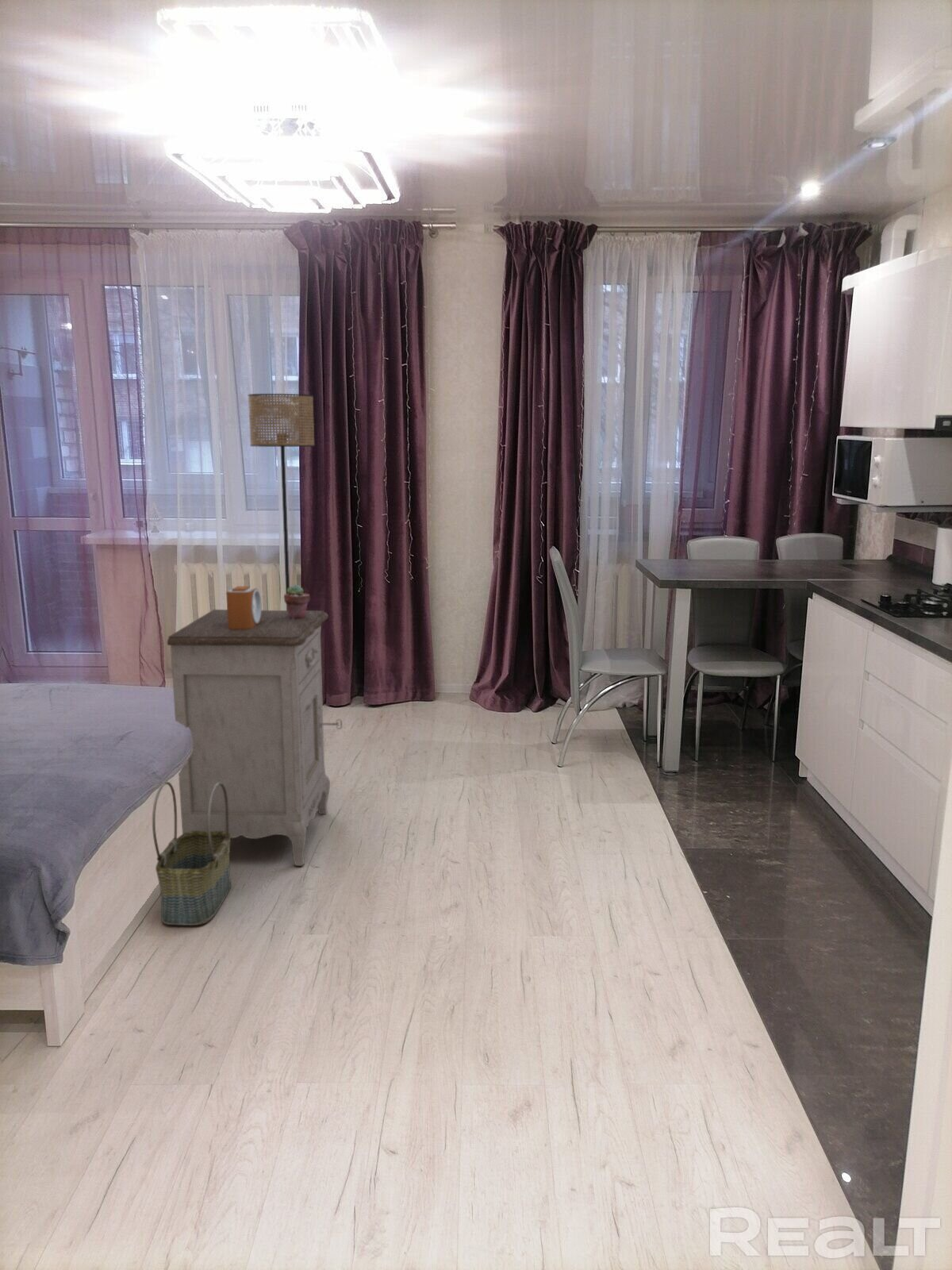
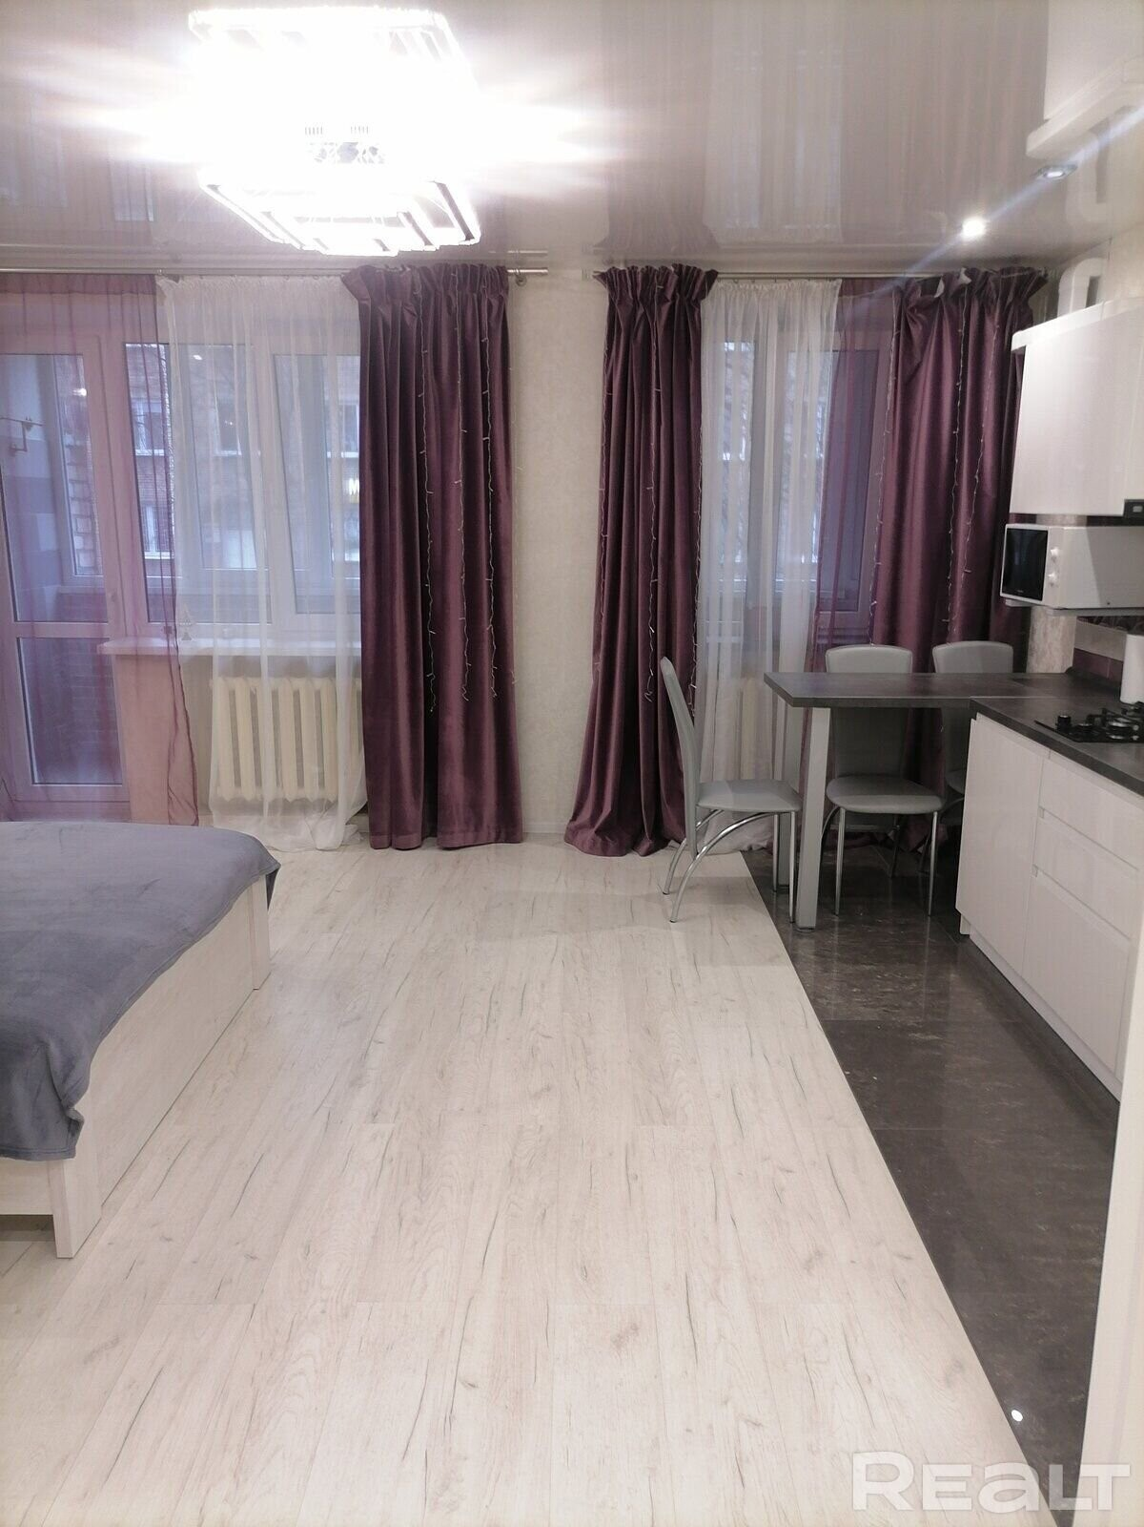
- alarm clock [225,585,262,629]
- basket [152,781,232,926]
- floor lamp [248,393,316,610]
- potted succulent [283,584,311,619]
- nightstand [167,609,344,867]
